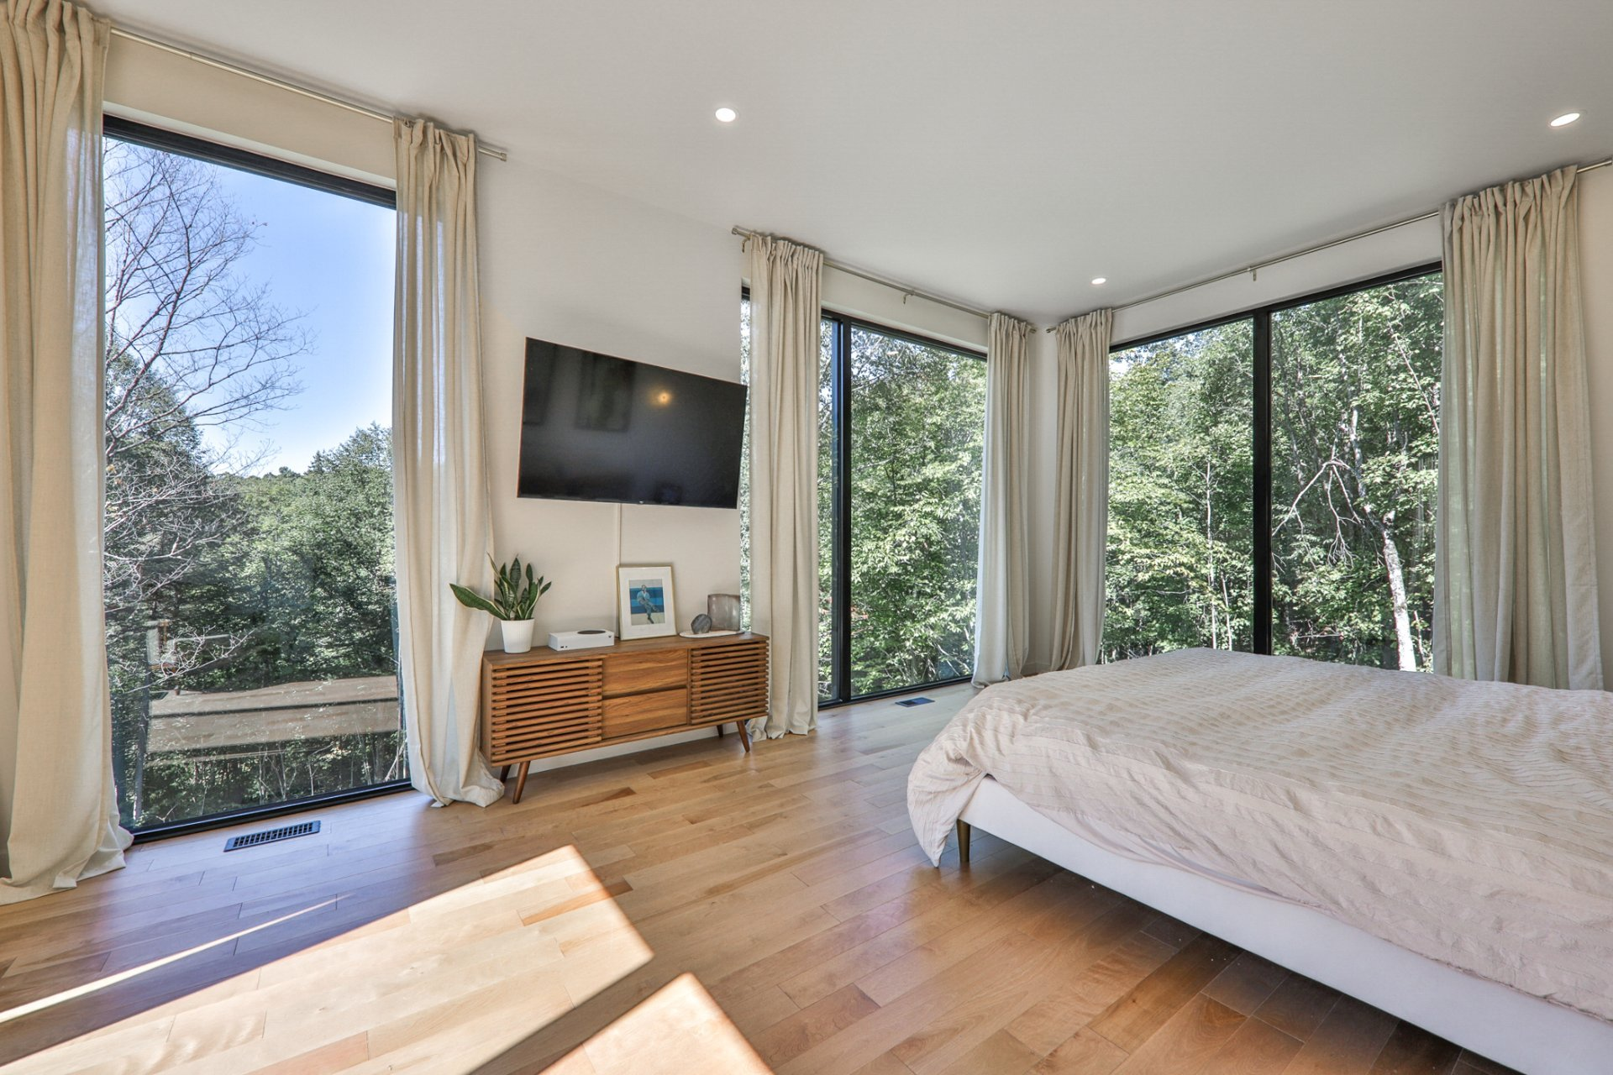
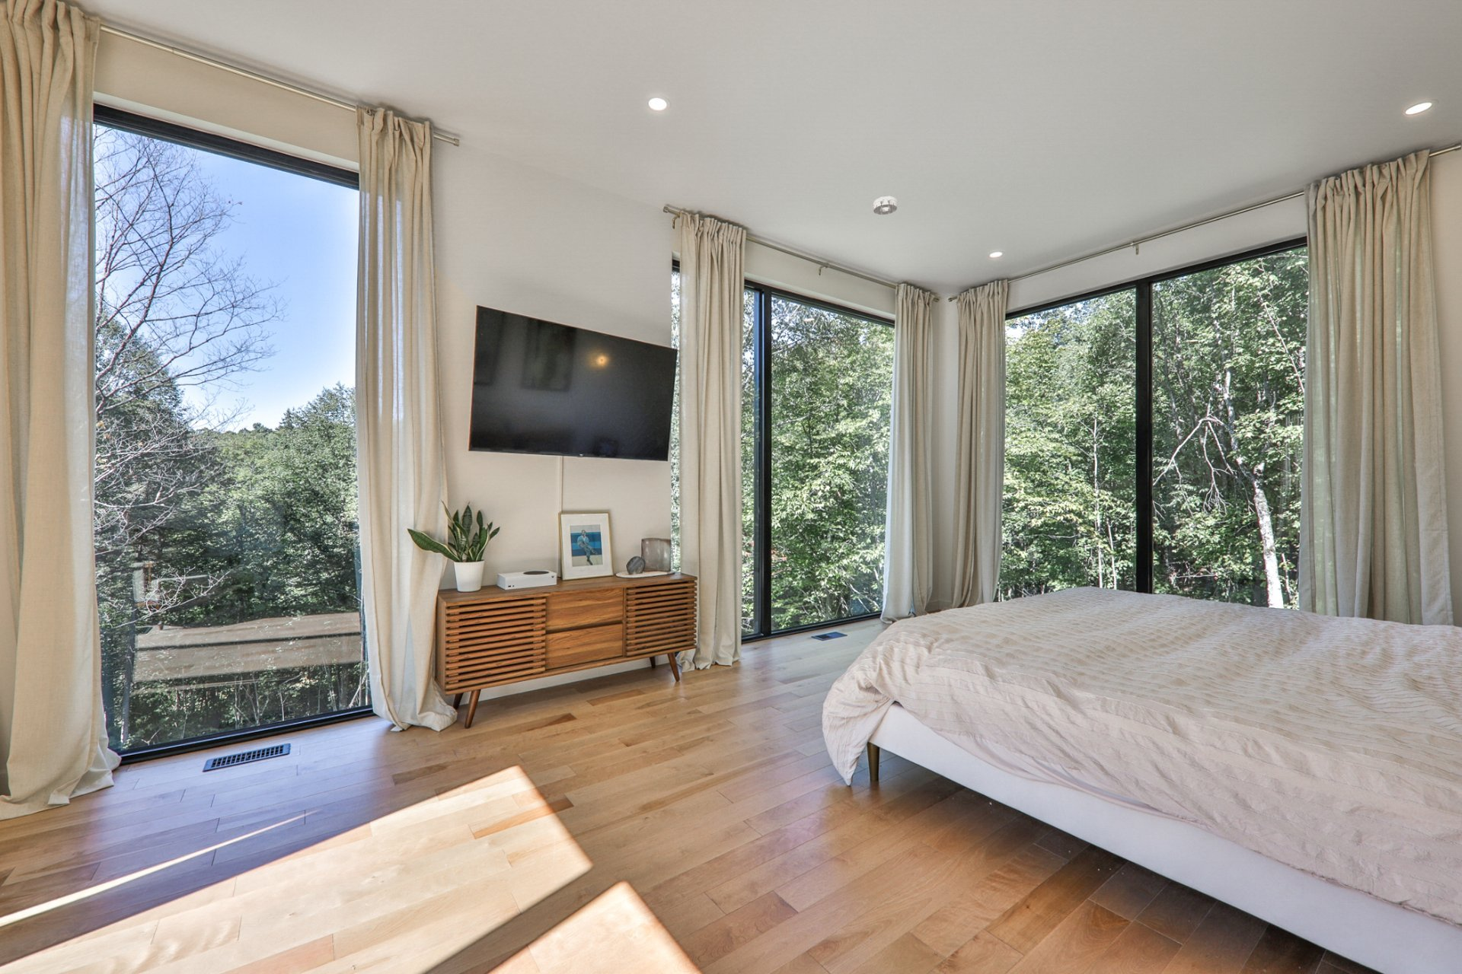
+ smoke detector [872,196,897,215]
